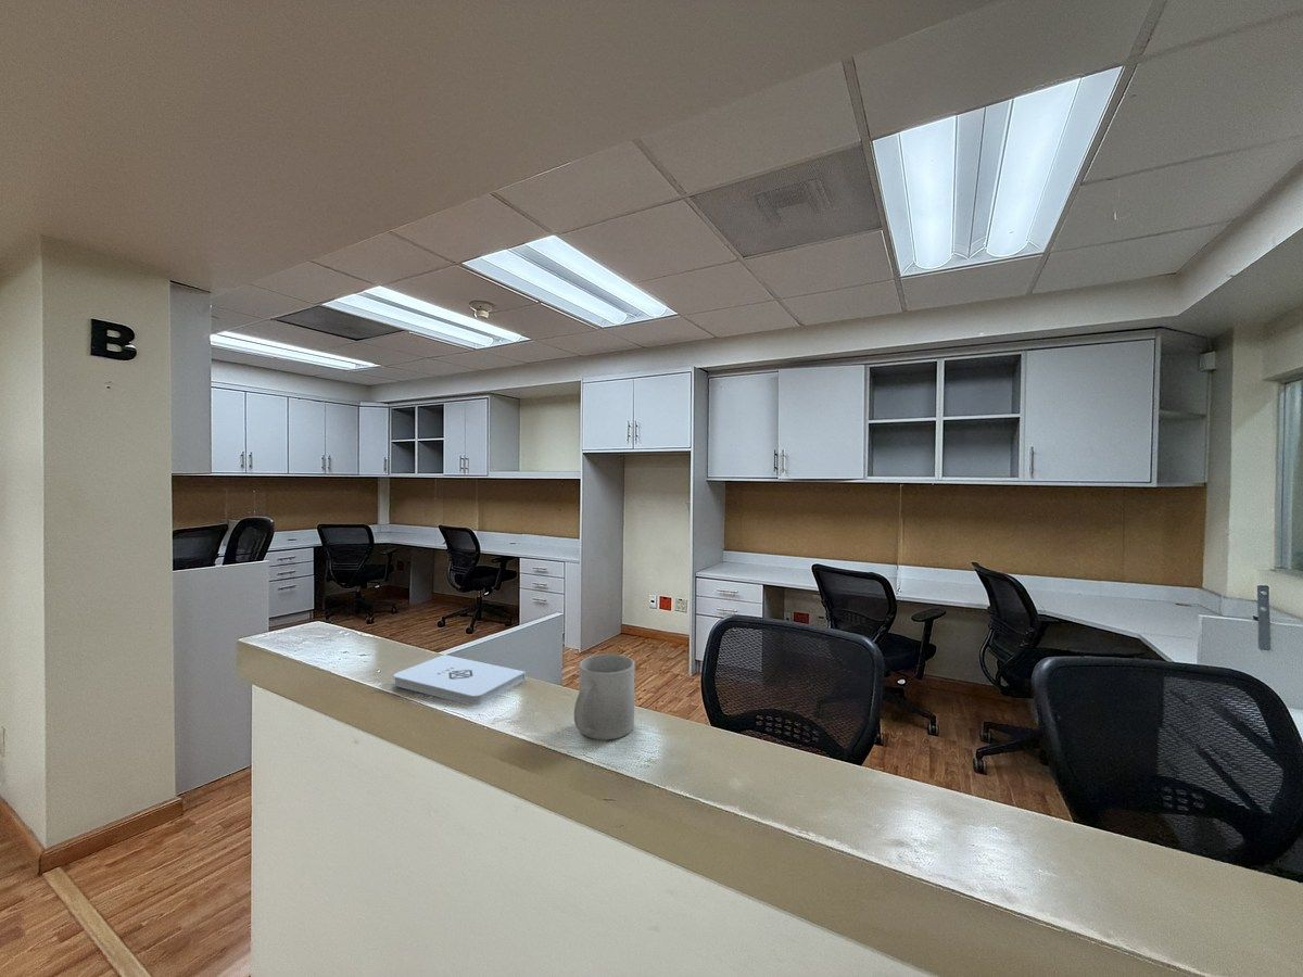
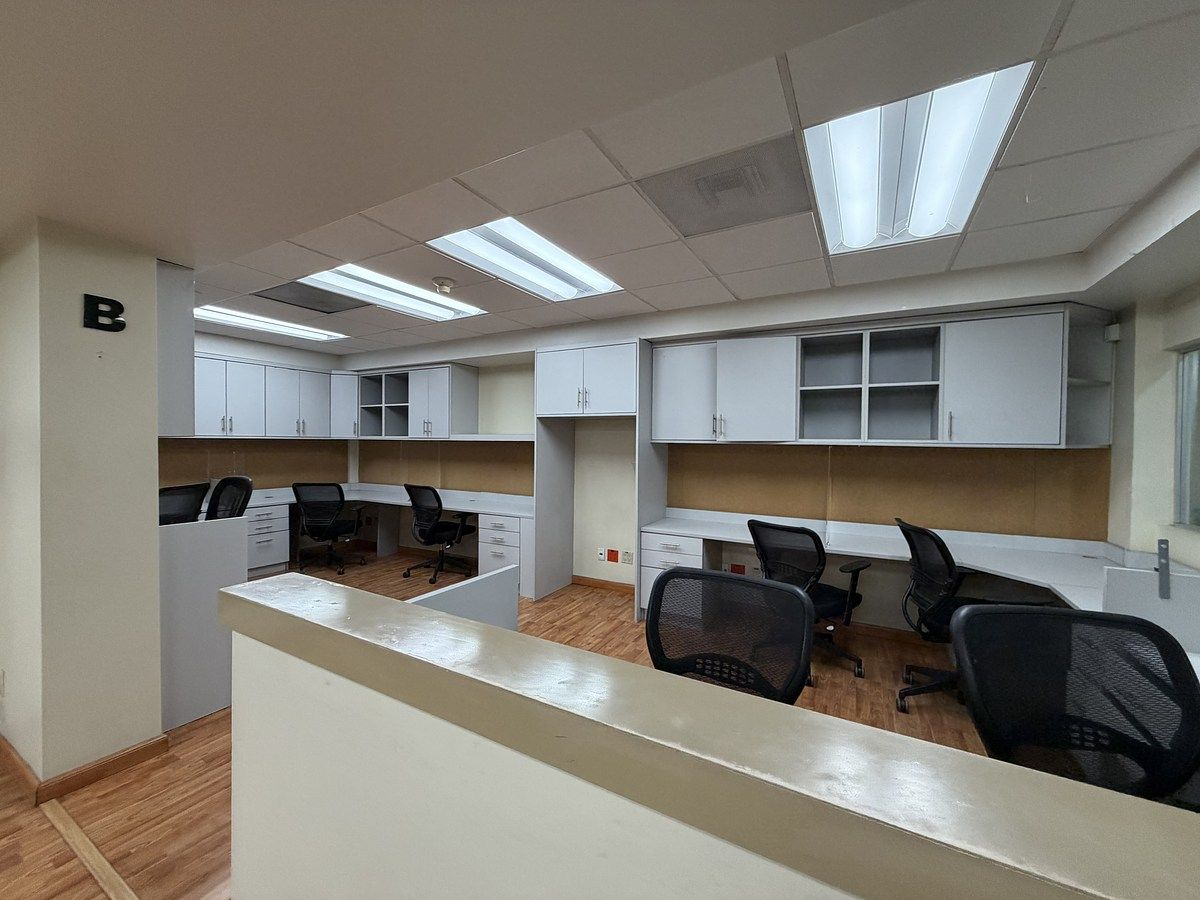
- mug [573,654,636,740]
- notepad [393,654,527,707]
